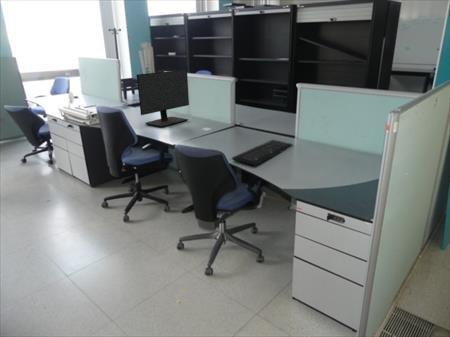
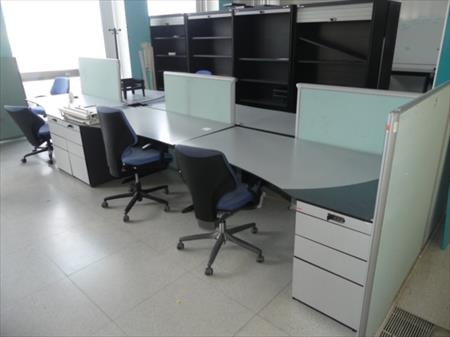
- keyboard [231,139,294,167]
- computer monitor [136,69,190,128]
